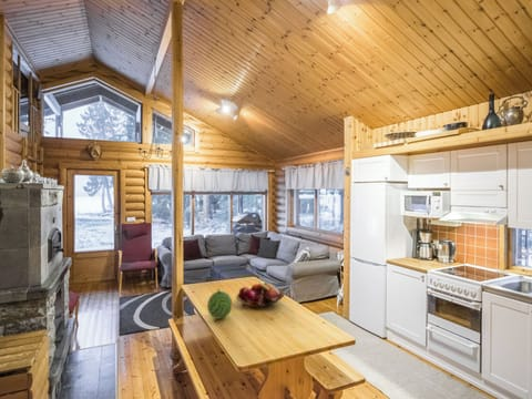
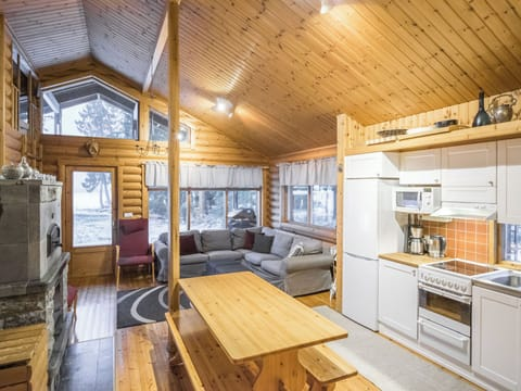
- fruit basket [235,280,286,309]
- fruit [206,287,233,319]
